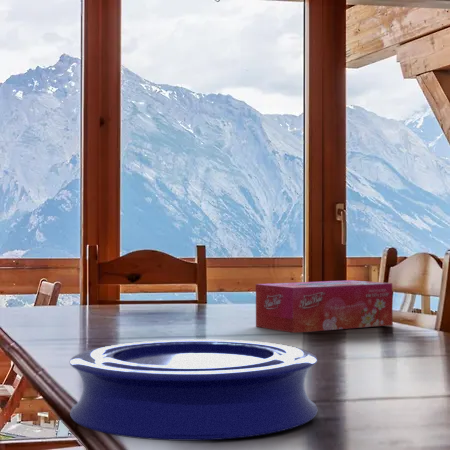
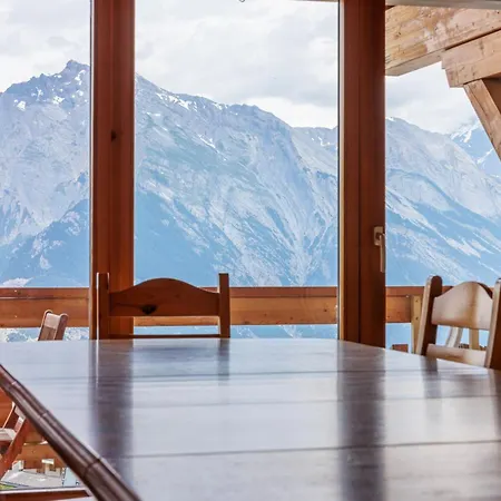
- tissue box [255,279,394,334]
- plate [69,338,318,442]
